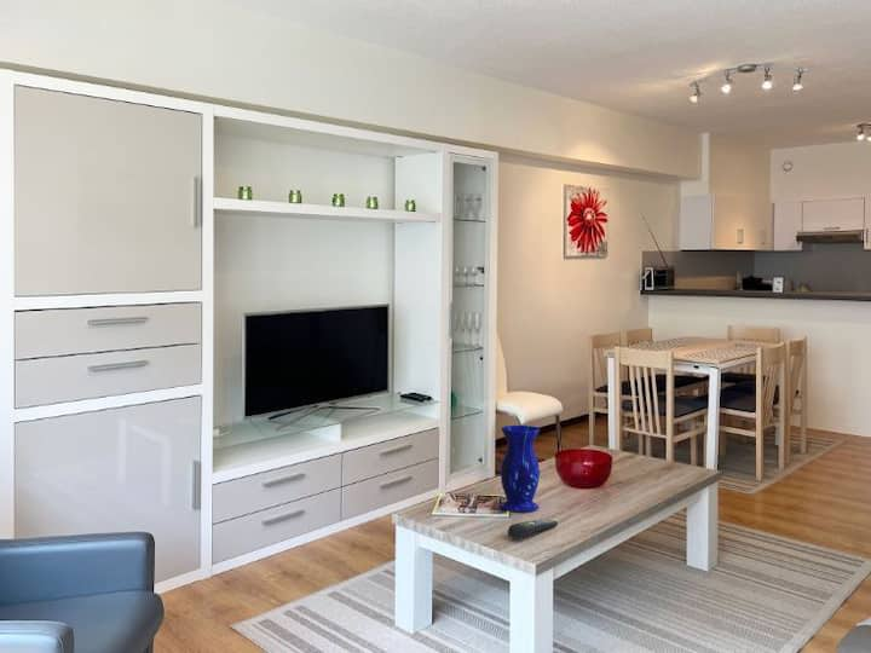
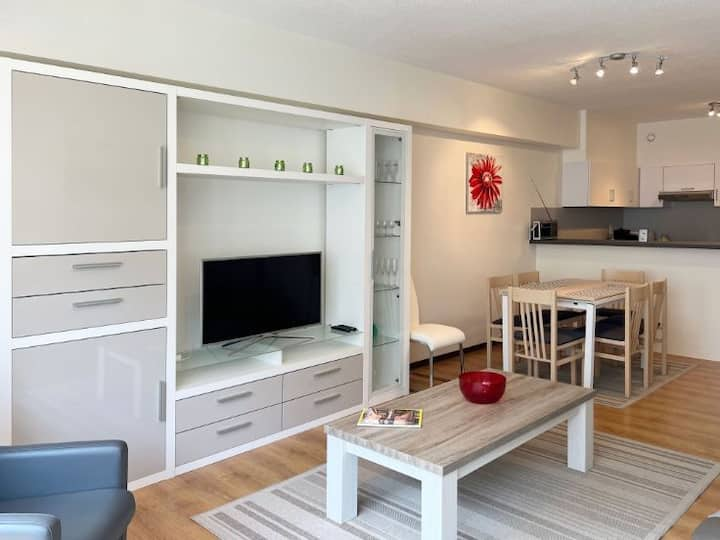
- remote control [507,518,559,541]
- vase [498,424,541,513]
